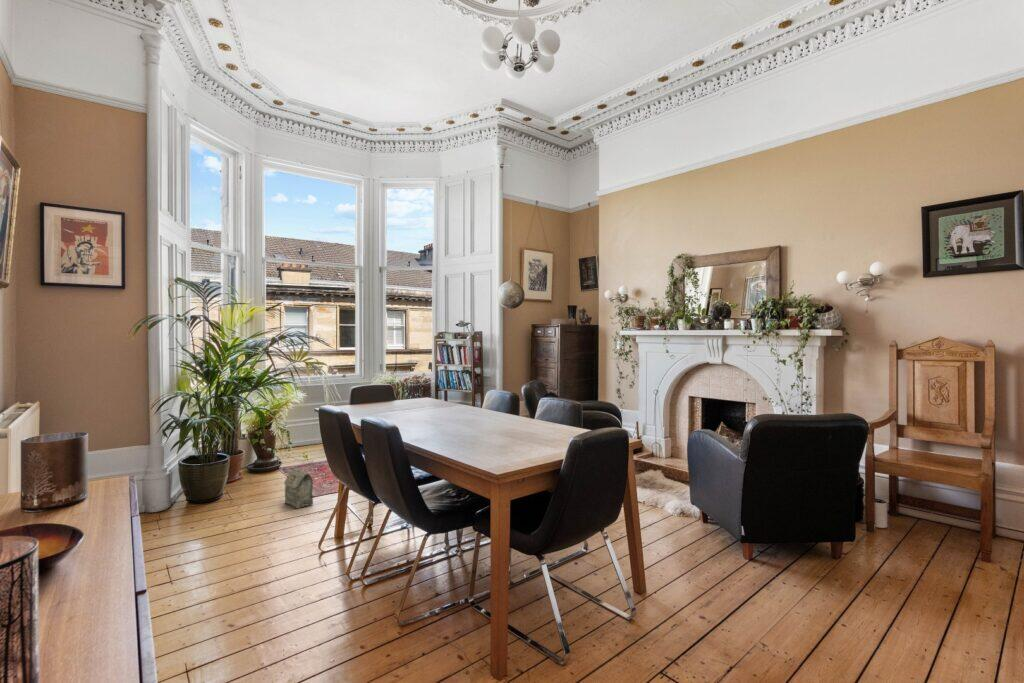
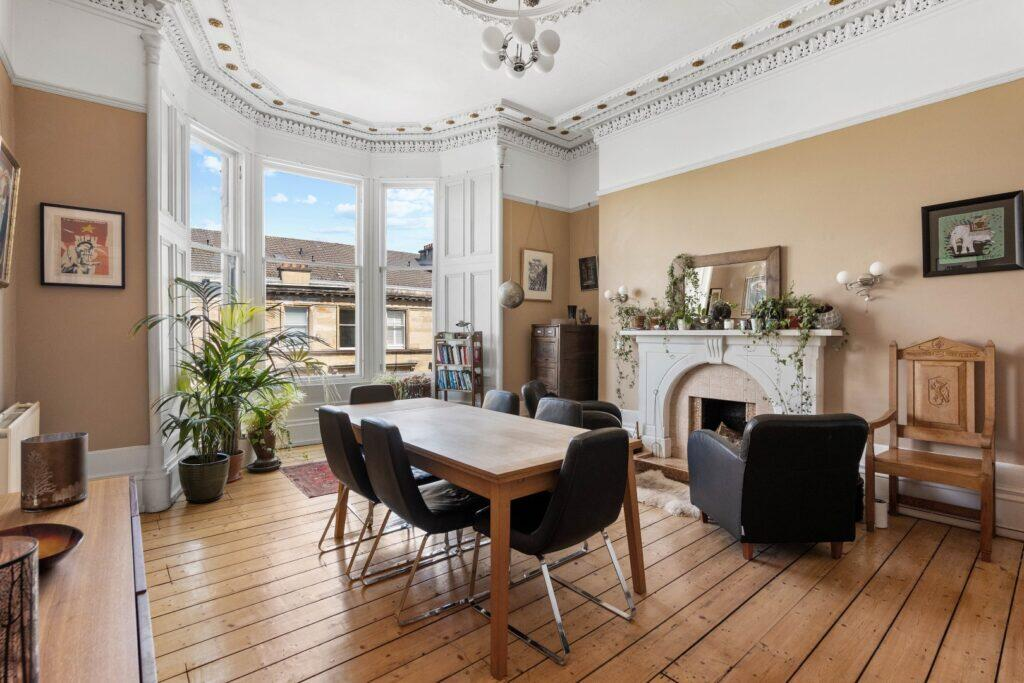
- bag [283,467,314,510]
